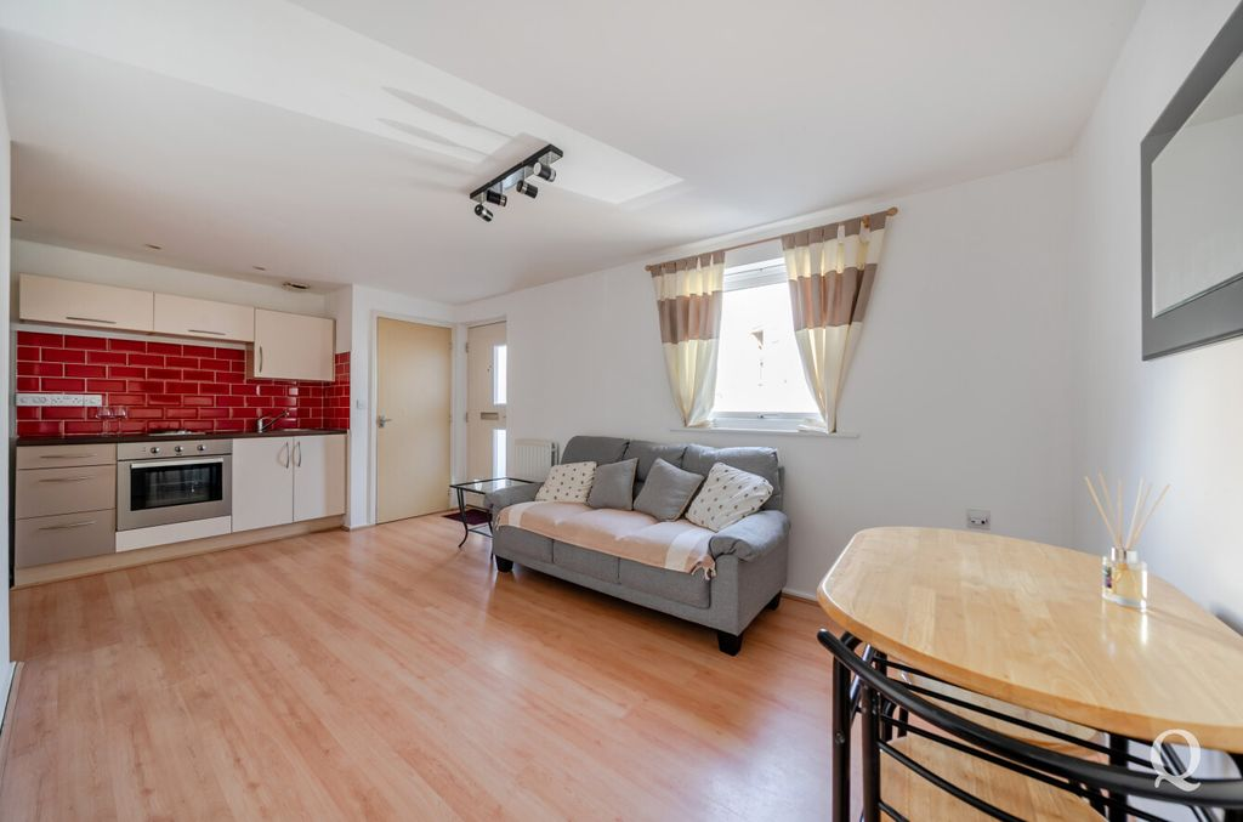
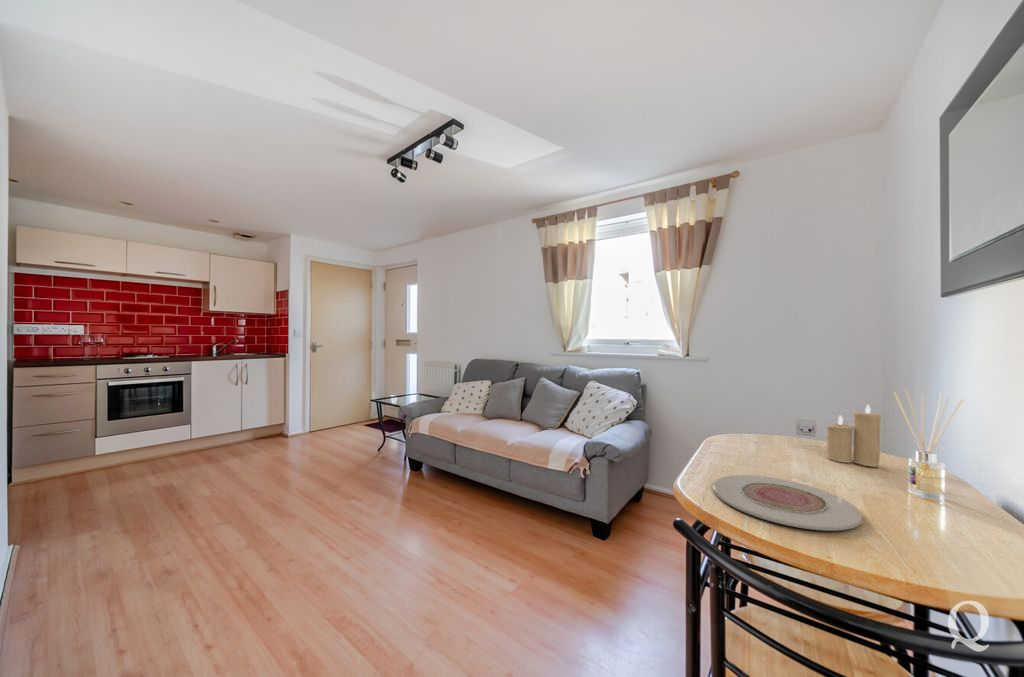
+ plate [712,474,863,532]
+ candle [826,404,882,468]
